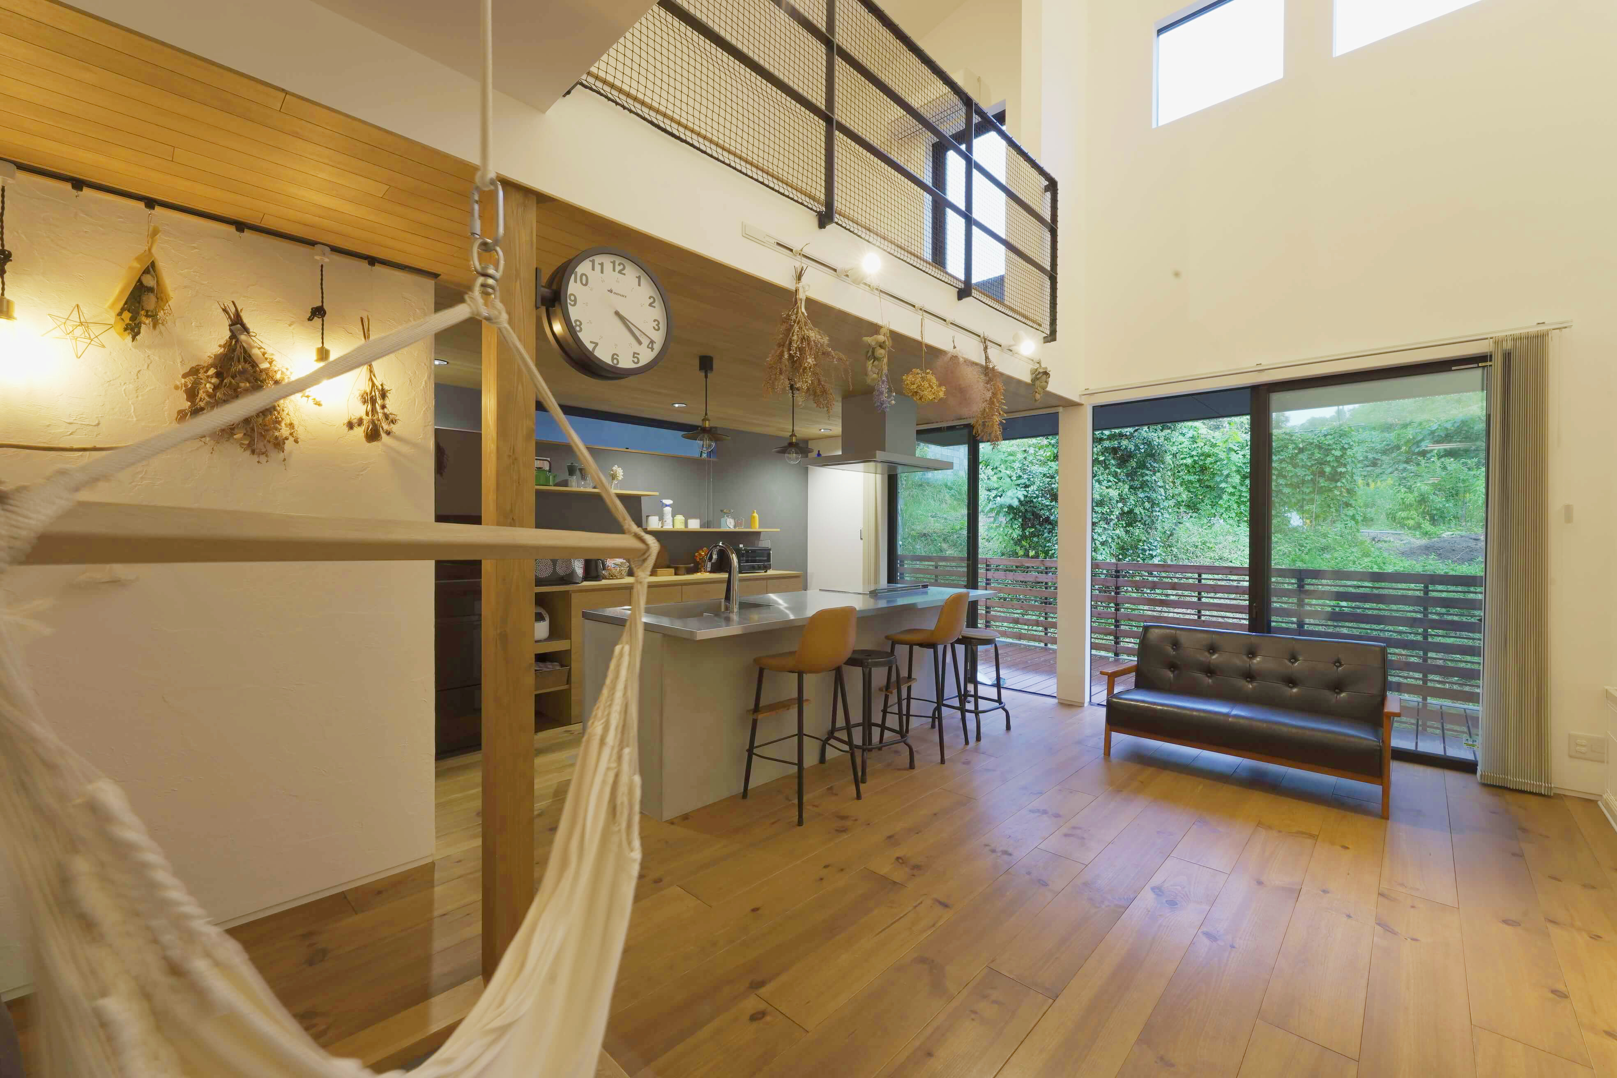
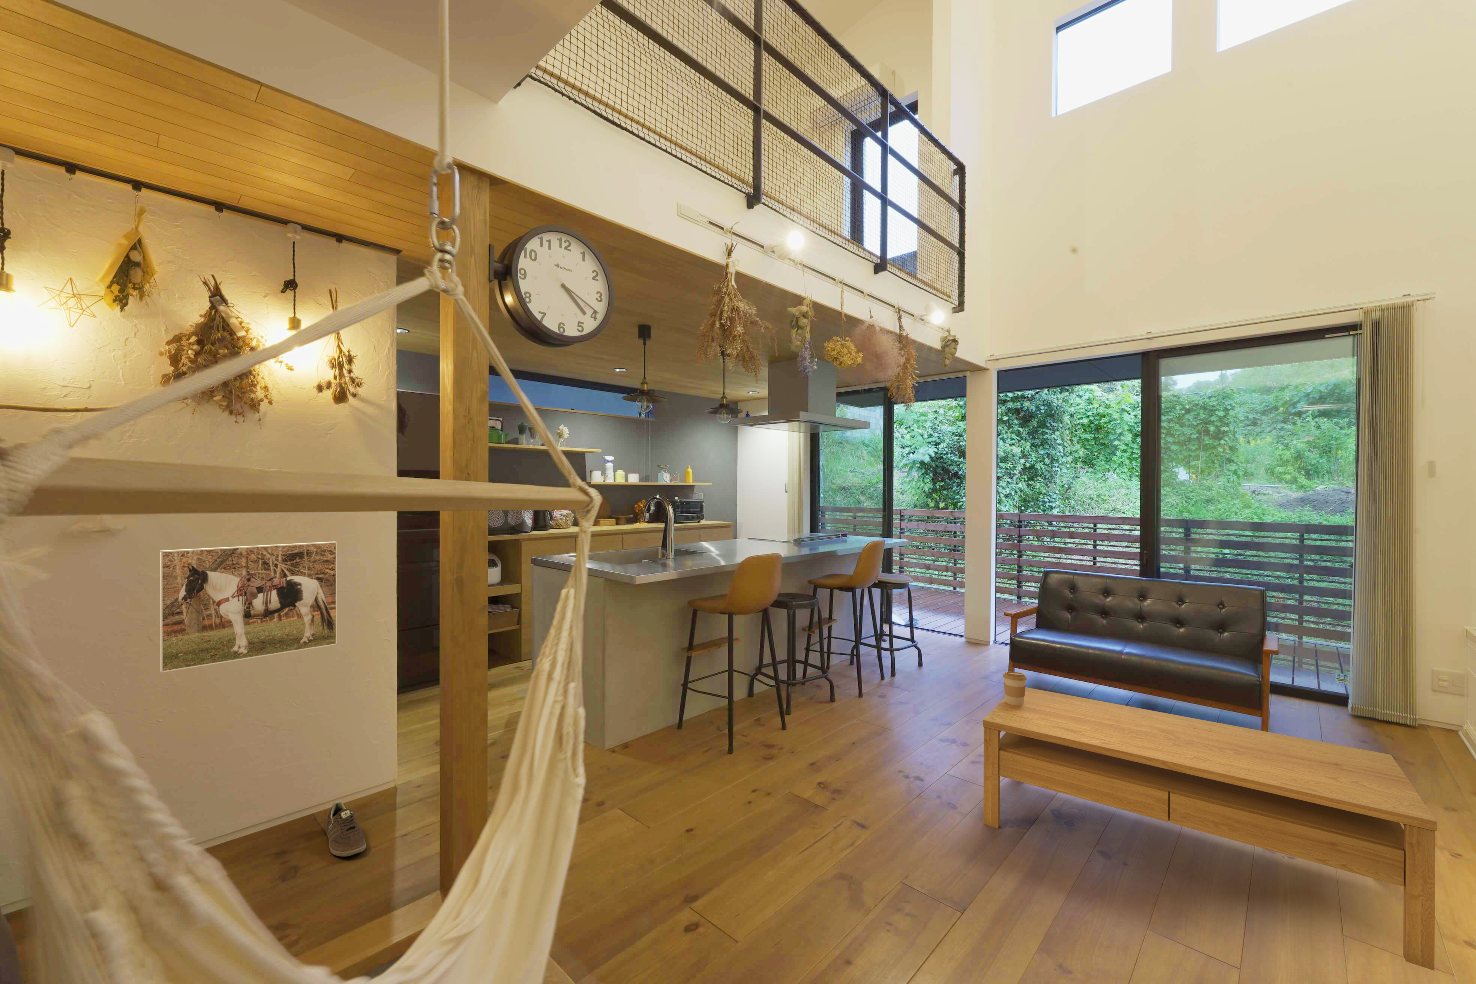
+ coffee cup [1003,671,1027,705]
+ coffee table [983,687,1438,971]
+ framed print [159,541,337,673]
+ sneaker [325,801,367,857]
